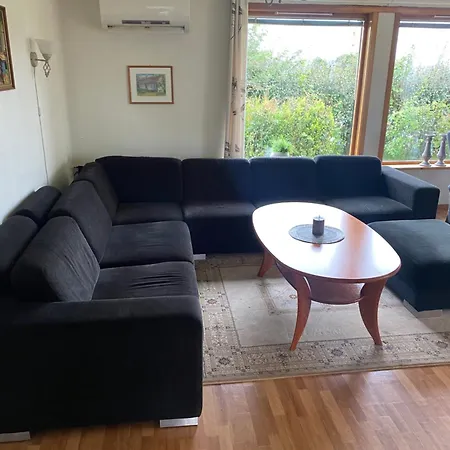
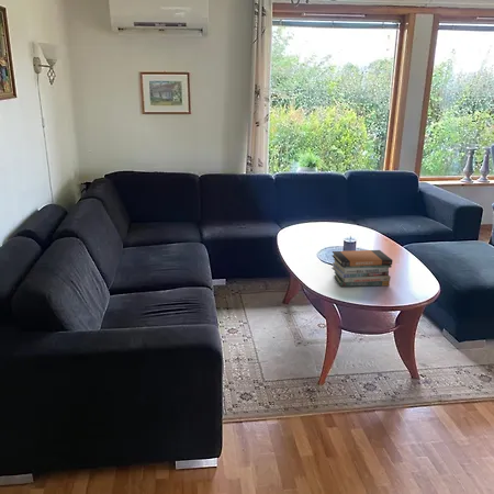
+ book stack [330,249,394,288]
